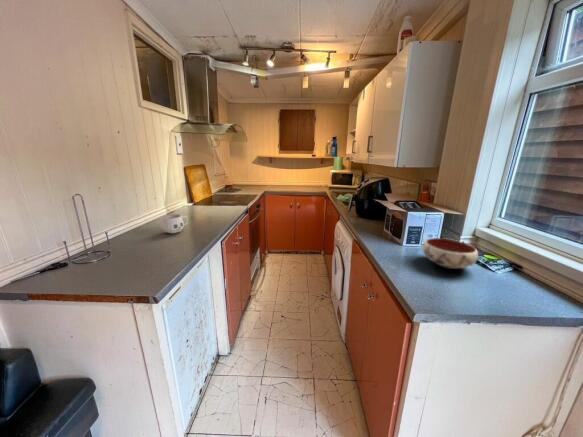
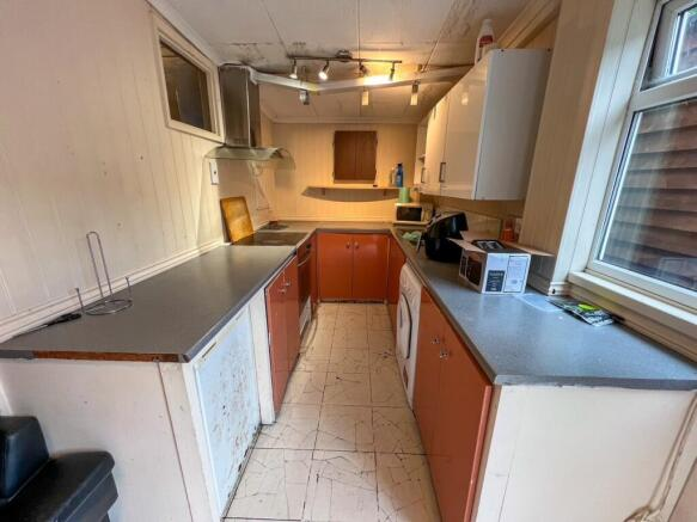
- bowl [421,237,479,270]
- mug [161,214,189,234]
